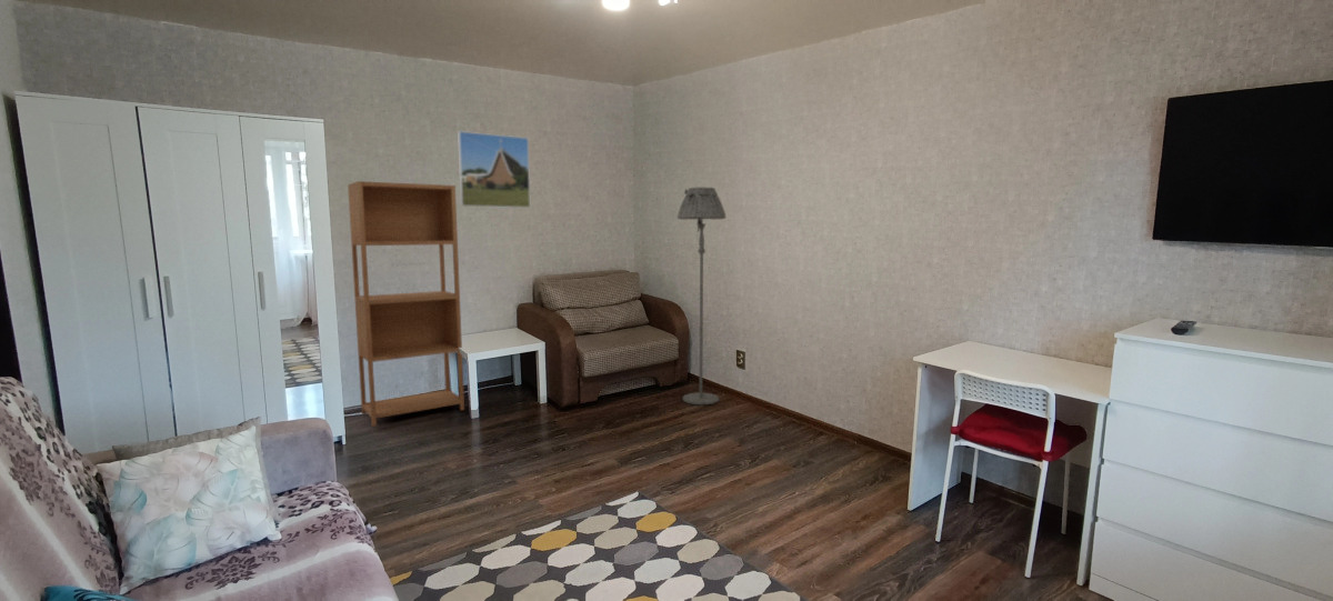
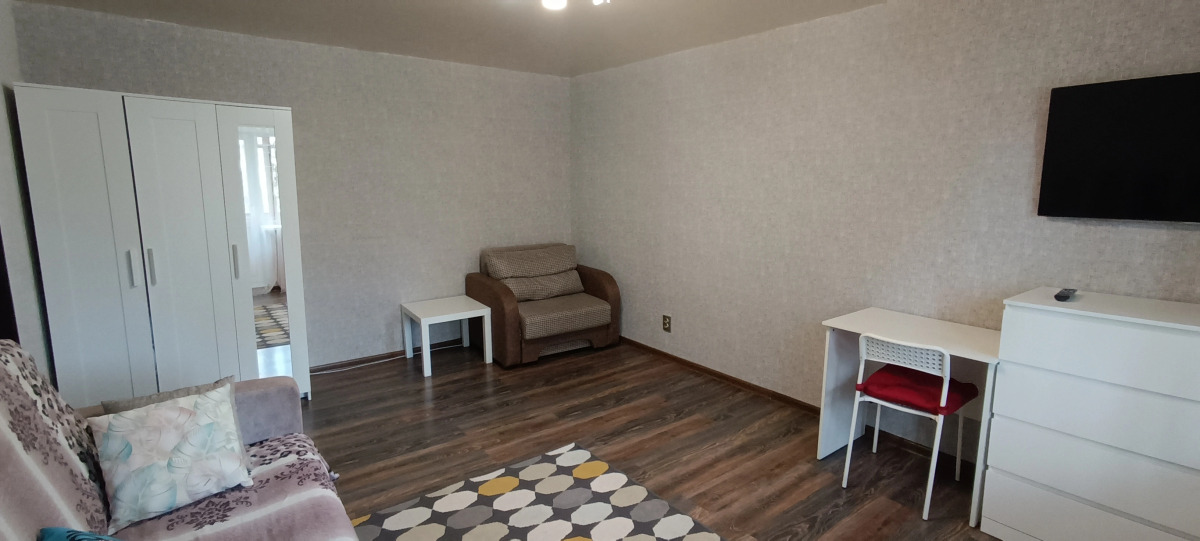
- floor lamp [676,186,726,405]
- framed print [457,130,531,209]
- bookcase [347,180,465,428]
